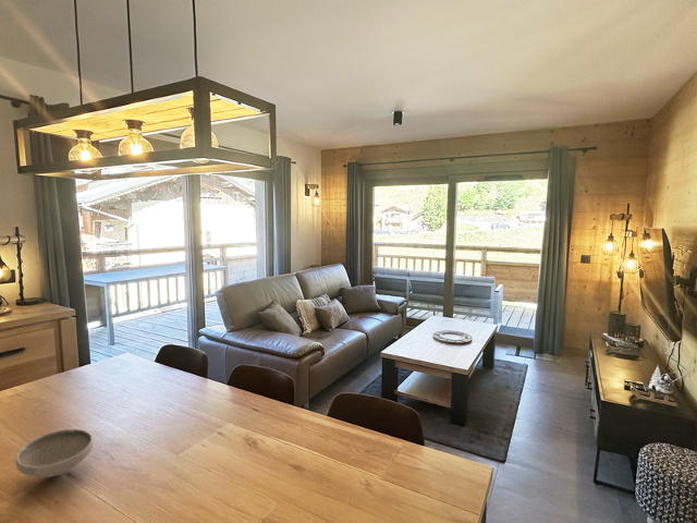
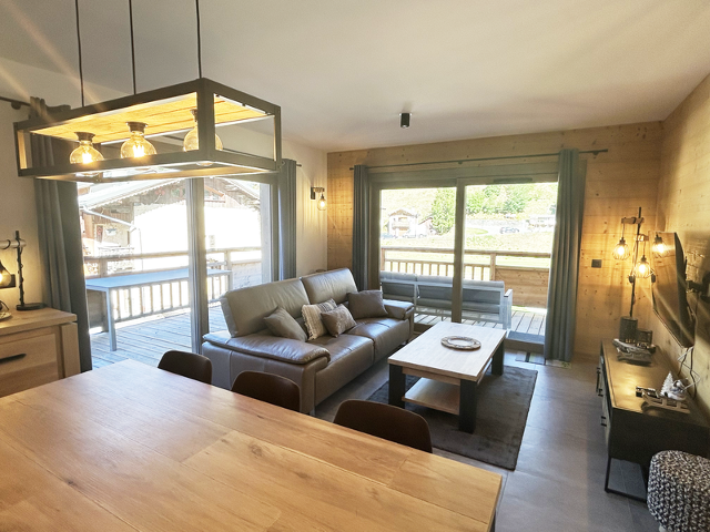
- bowl [14,428,95,478]
